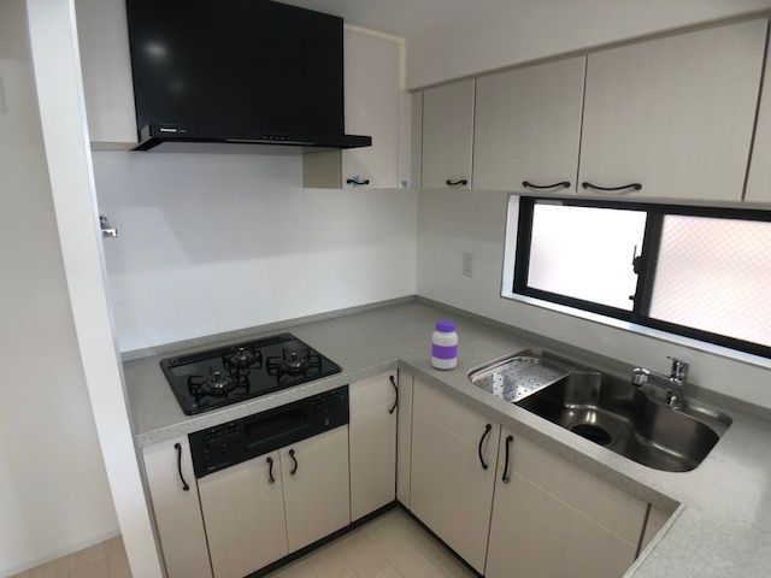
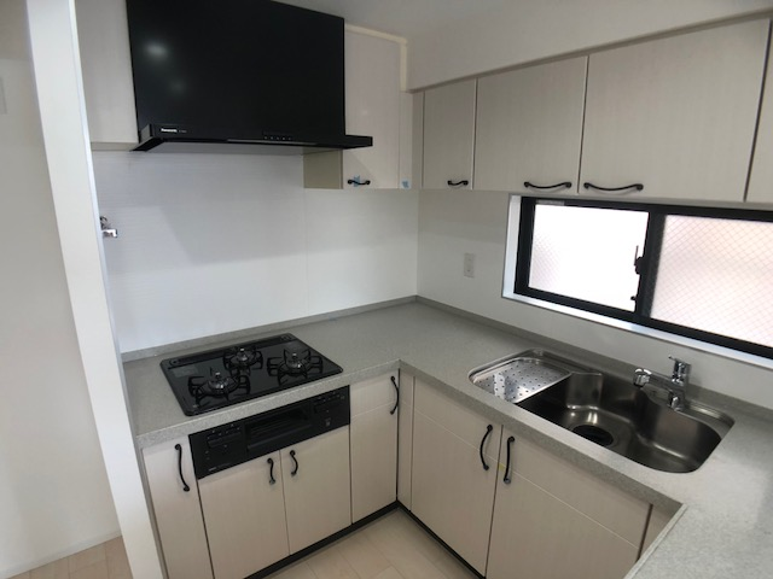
- jar [430,319,459,371]
